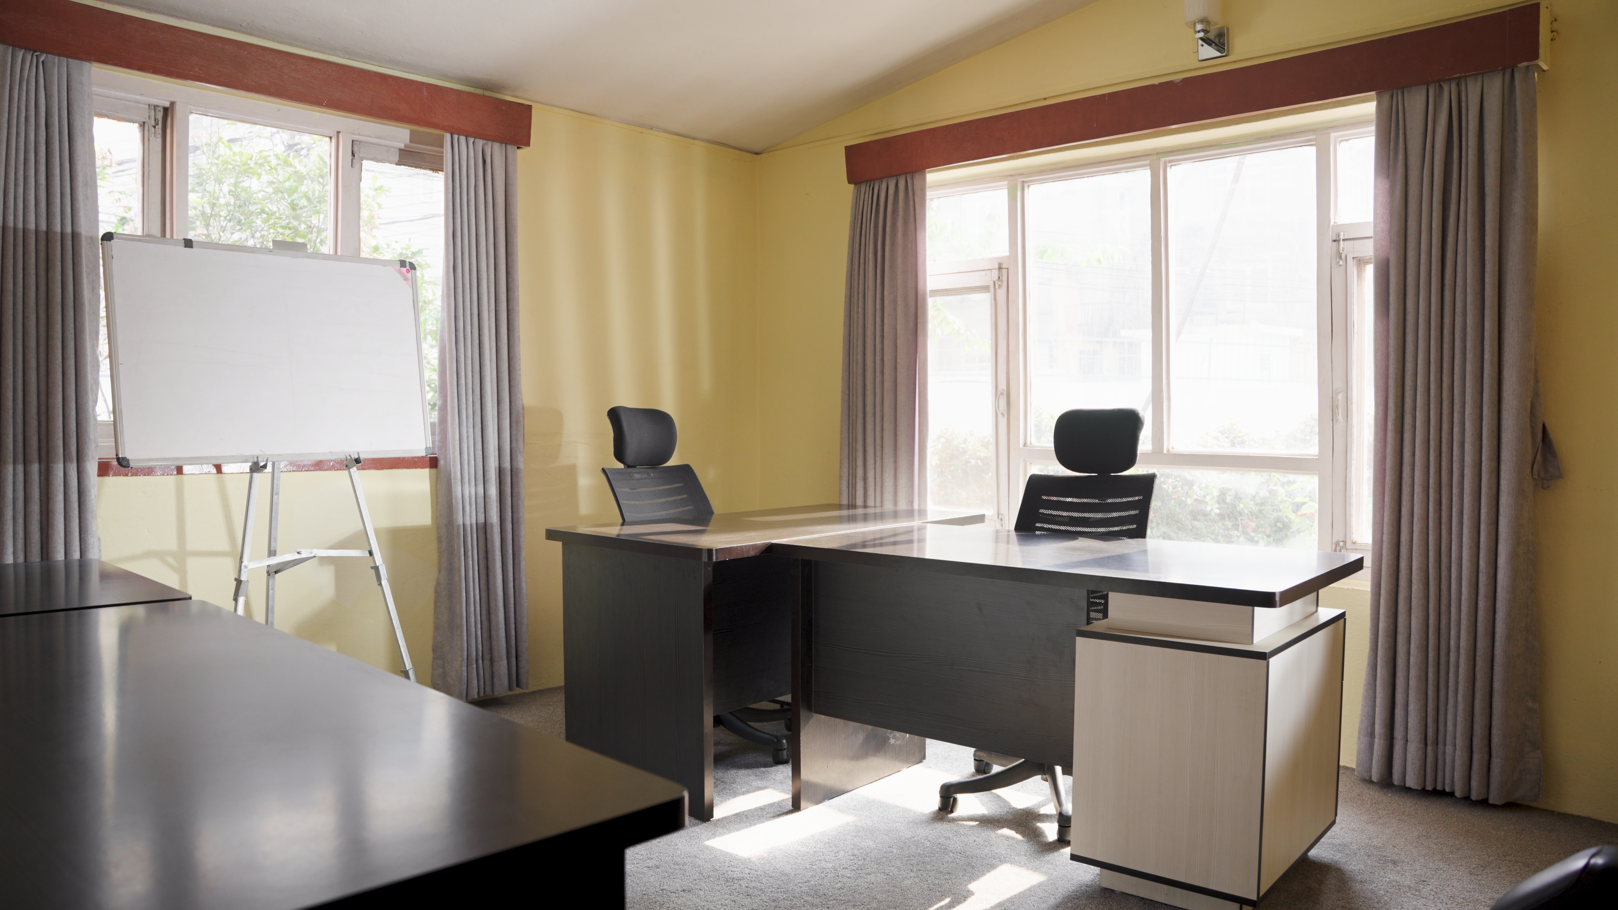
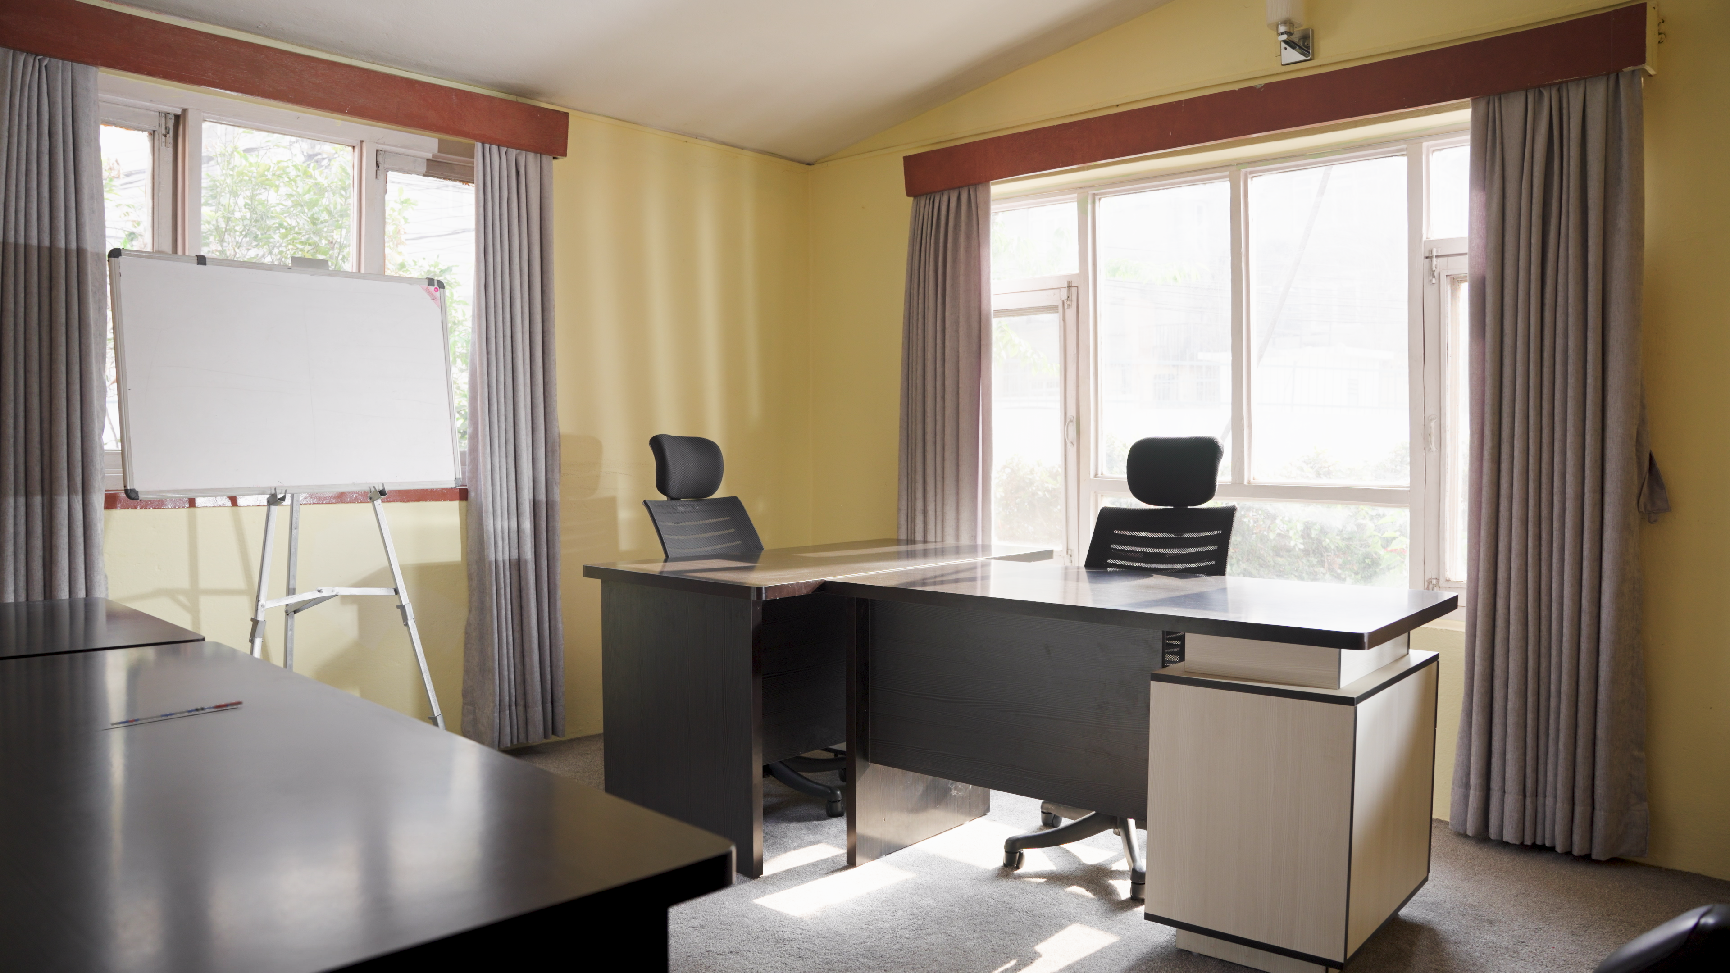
+ pen [109,701,244,727]
